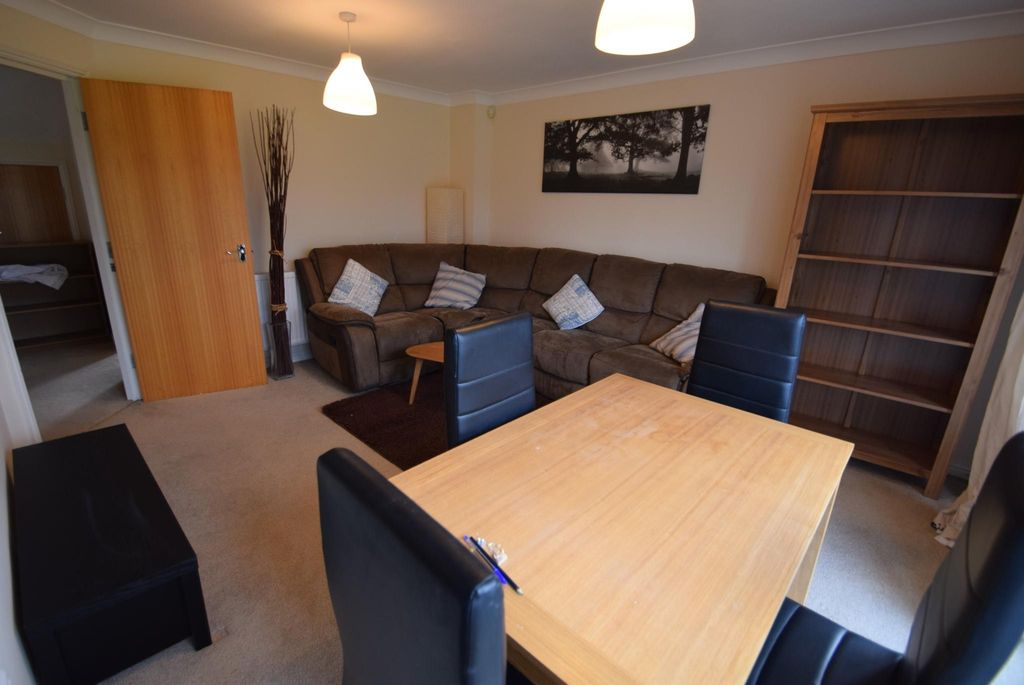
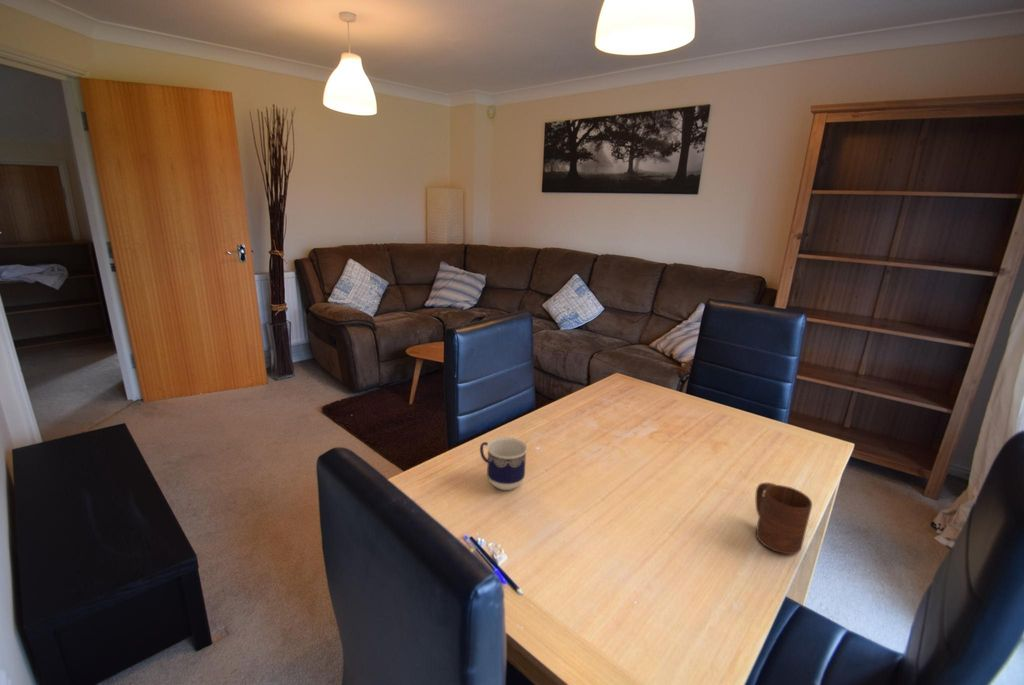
+ cup [479,436,528,491]
+ cup [754,482,813,555]
